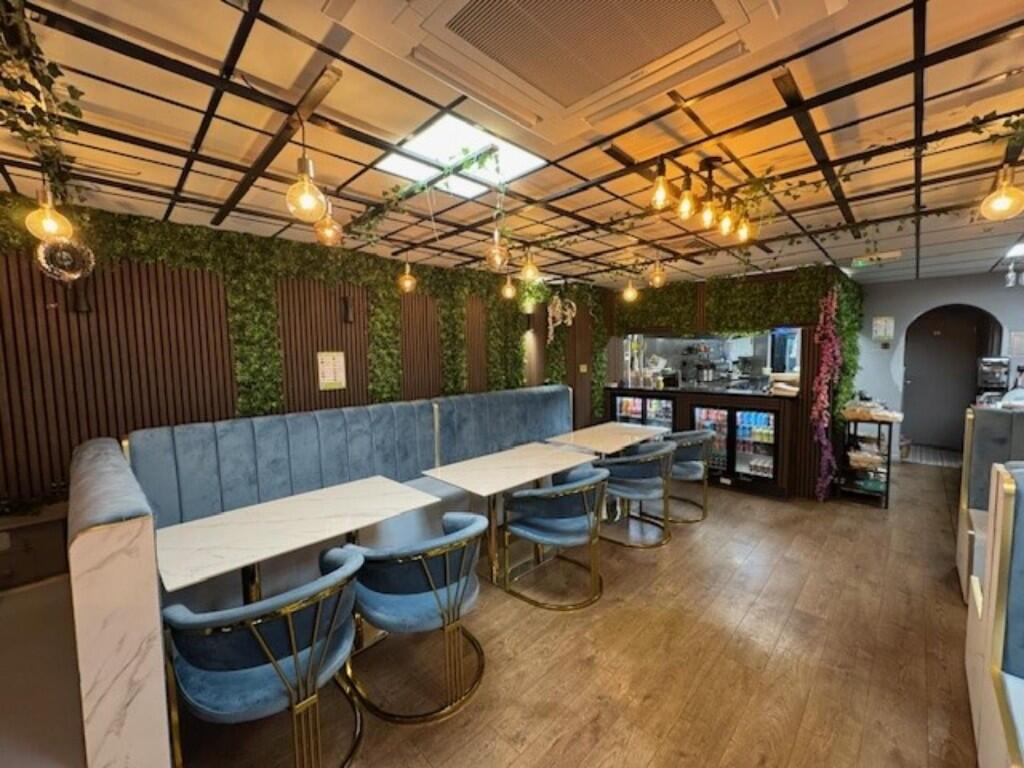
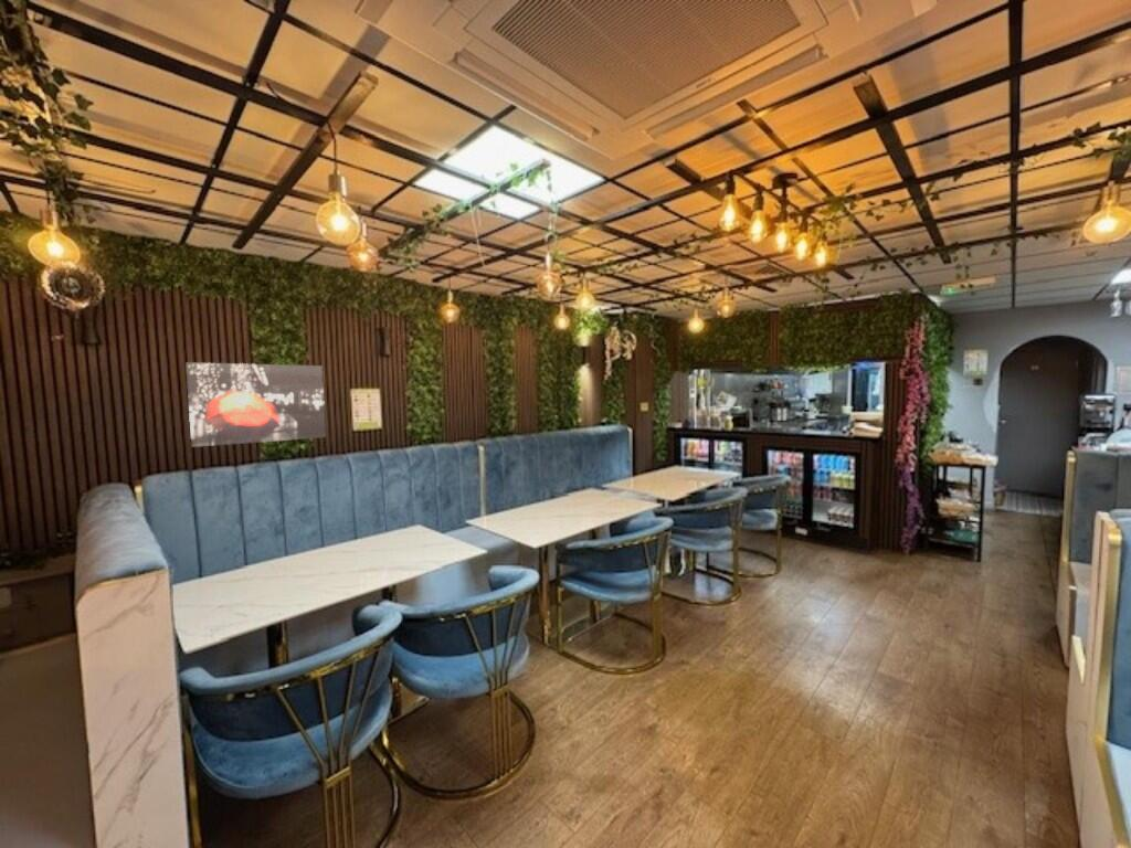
+ wall art [184,361,327,448]
